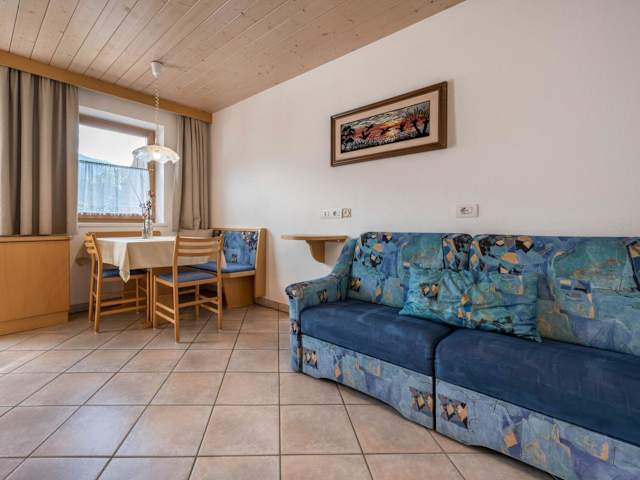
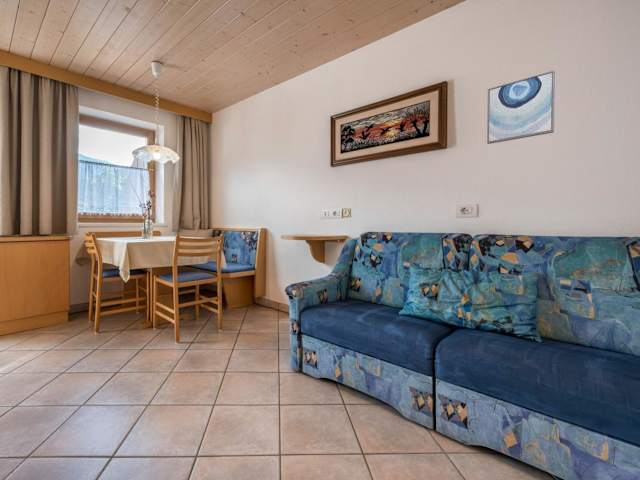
+ wall art [486,69,556,145]
